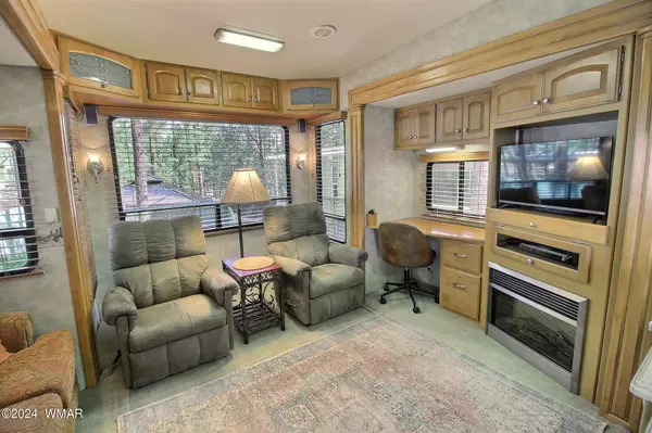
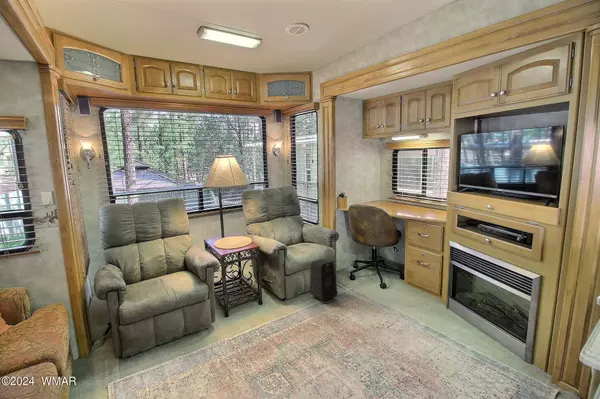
+ speaker [309,258,338,304]
